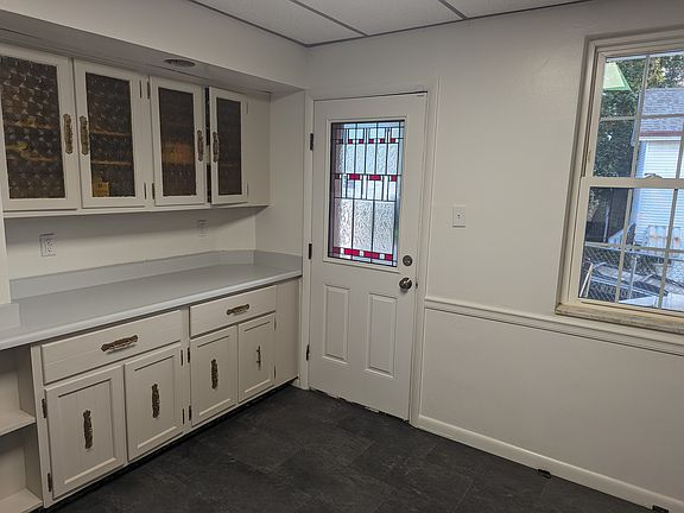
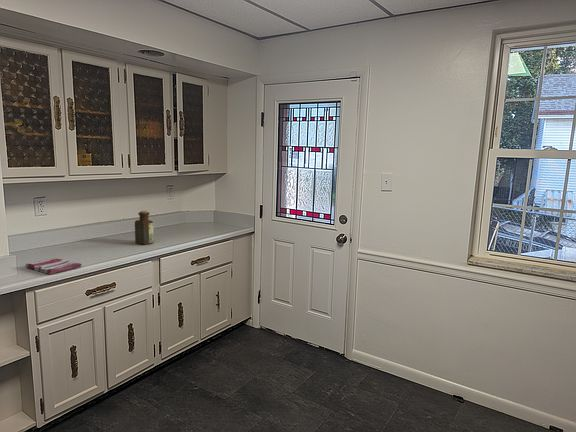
+ dish towel [25,257,82,275]
+ bottle [134,210,155,246]
